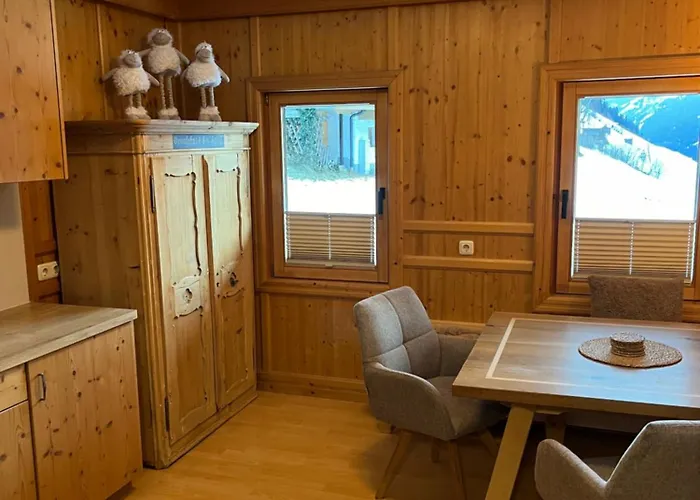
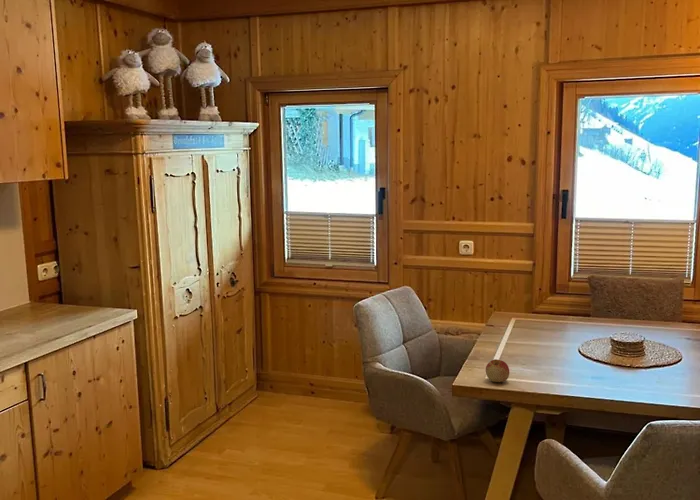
+ apple [485,358,510,383]
